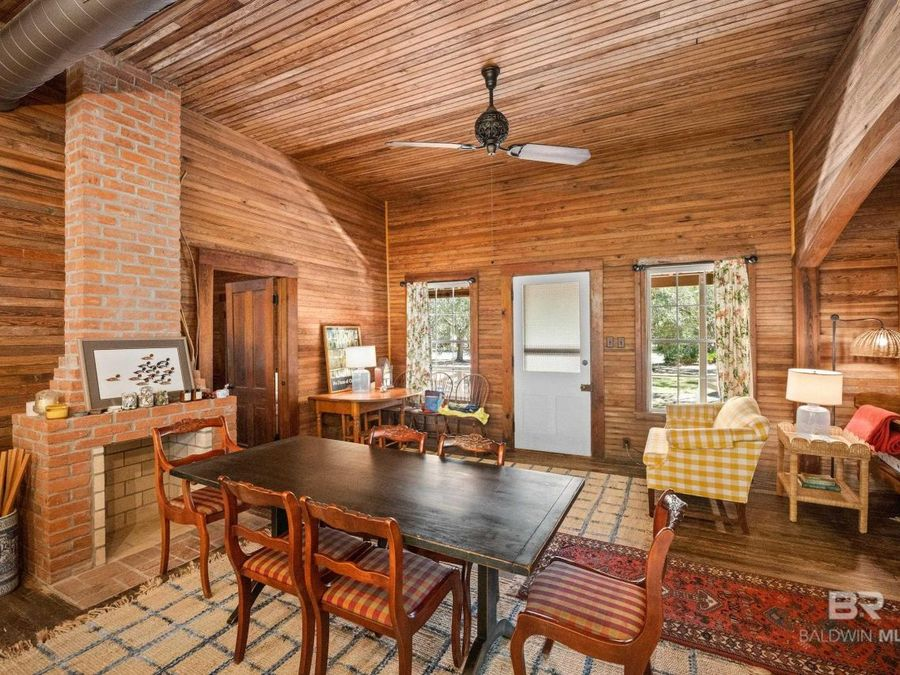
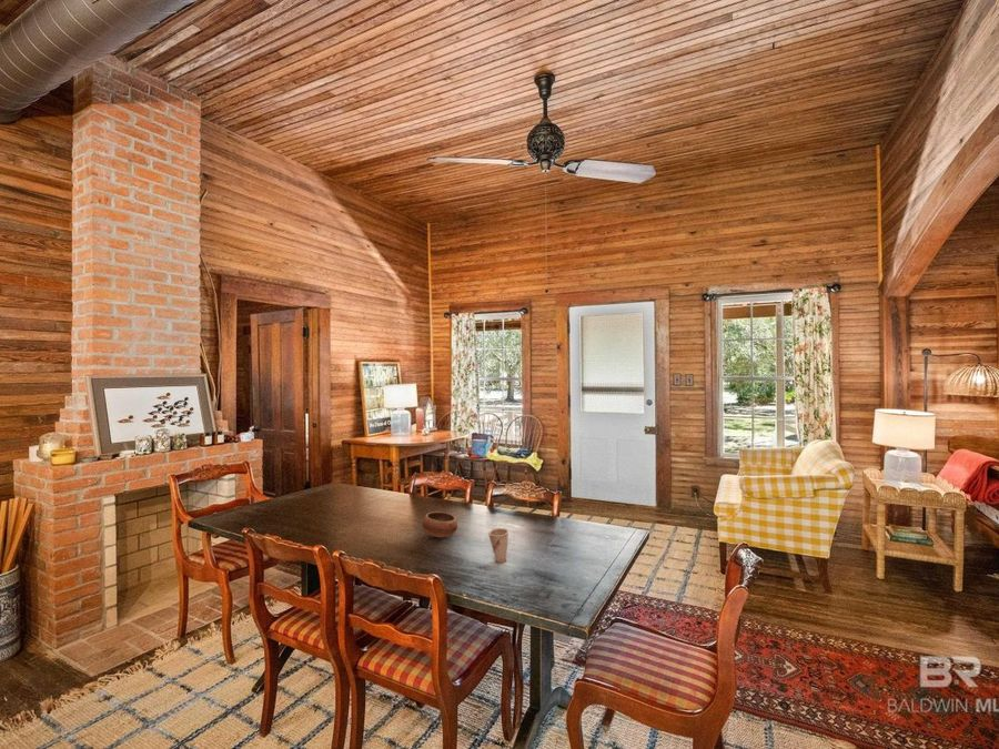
+ bowl [422,510,458,538]
+ cup [487,527,509,564]
